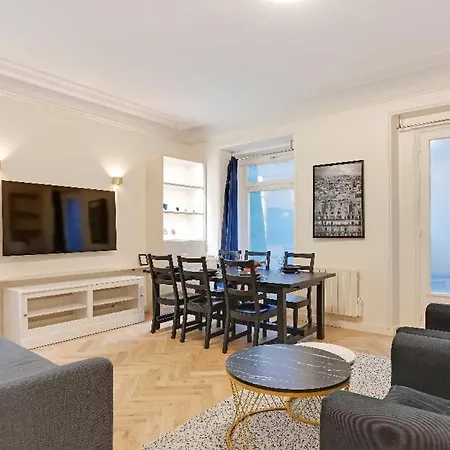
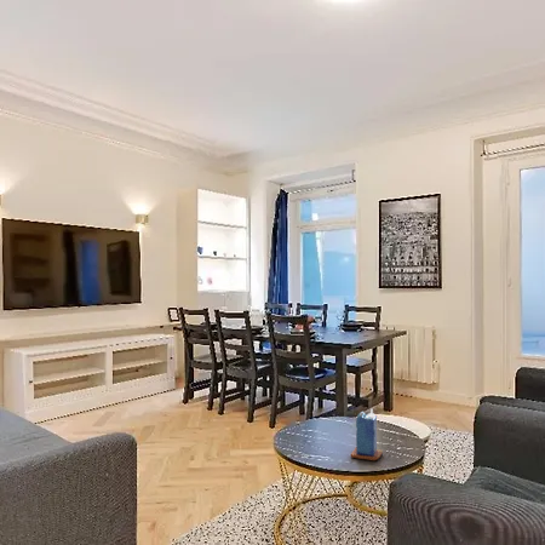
+ candle [350,408,384,461]
